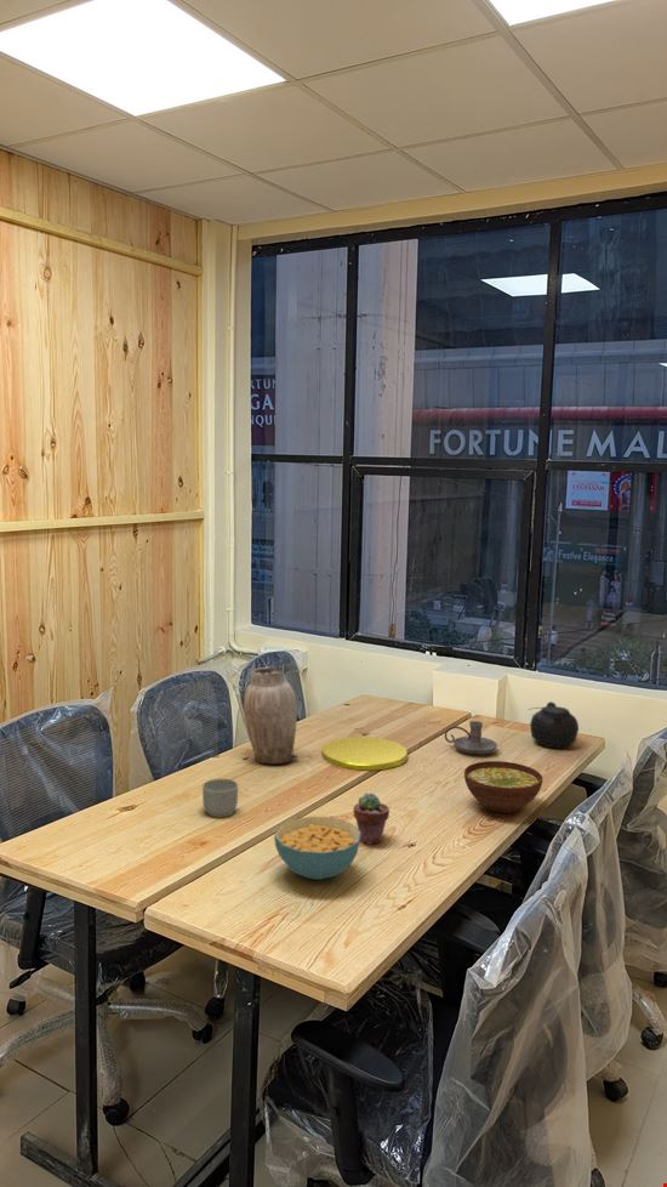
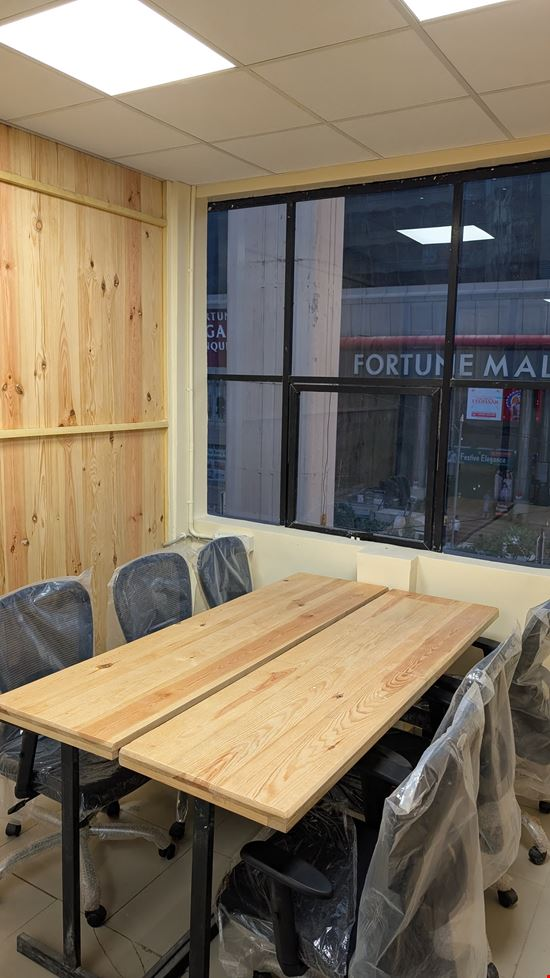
- teapot [526,700,580,749]
- mug [201,778,239,818]
- plate [320,736,409,772]
- cereal bowl [273,816,361,881]
- potted succulent [353,791,390,846]
- vase [243,664,300,765]
- bowl [463,760,543,814]
- candle holder [444,720,498,755]
